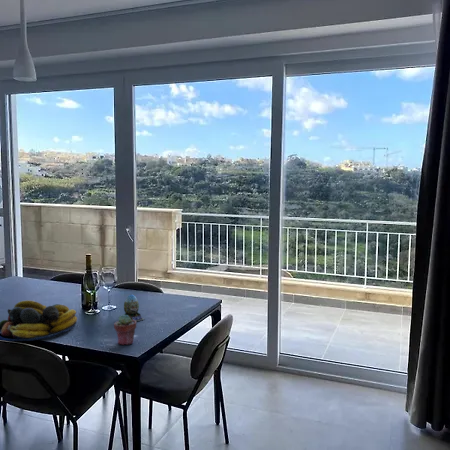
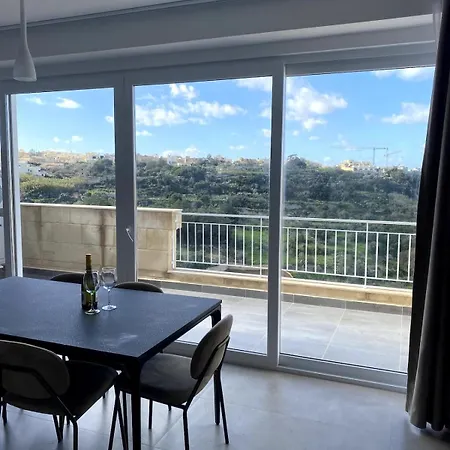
- potted succulent [113,314,137,346]
- decorative egg [123,294,145,322]
- fruit bowl [0,299,78,342]
